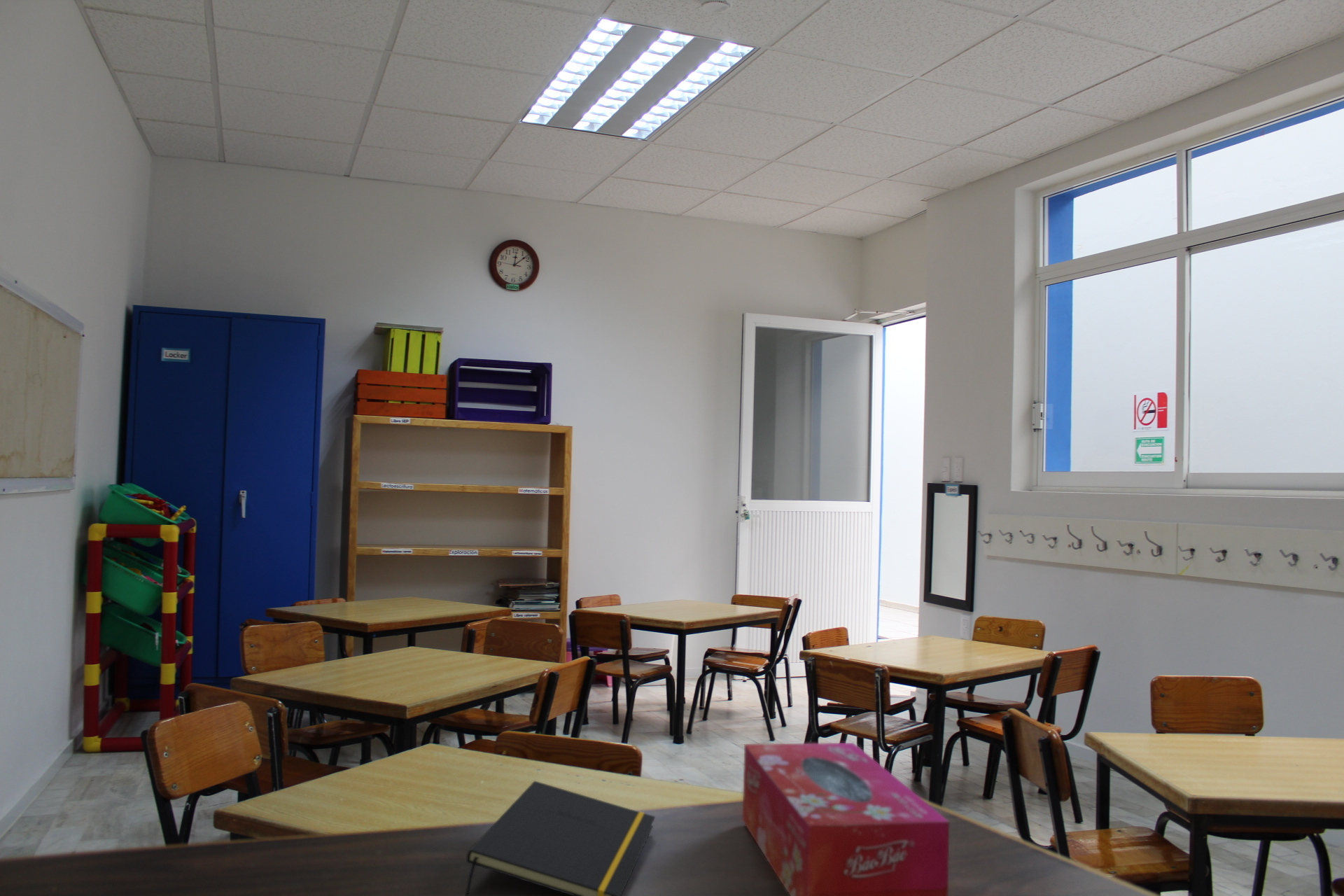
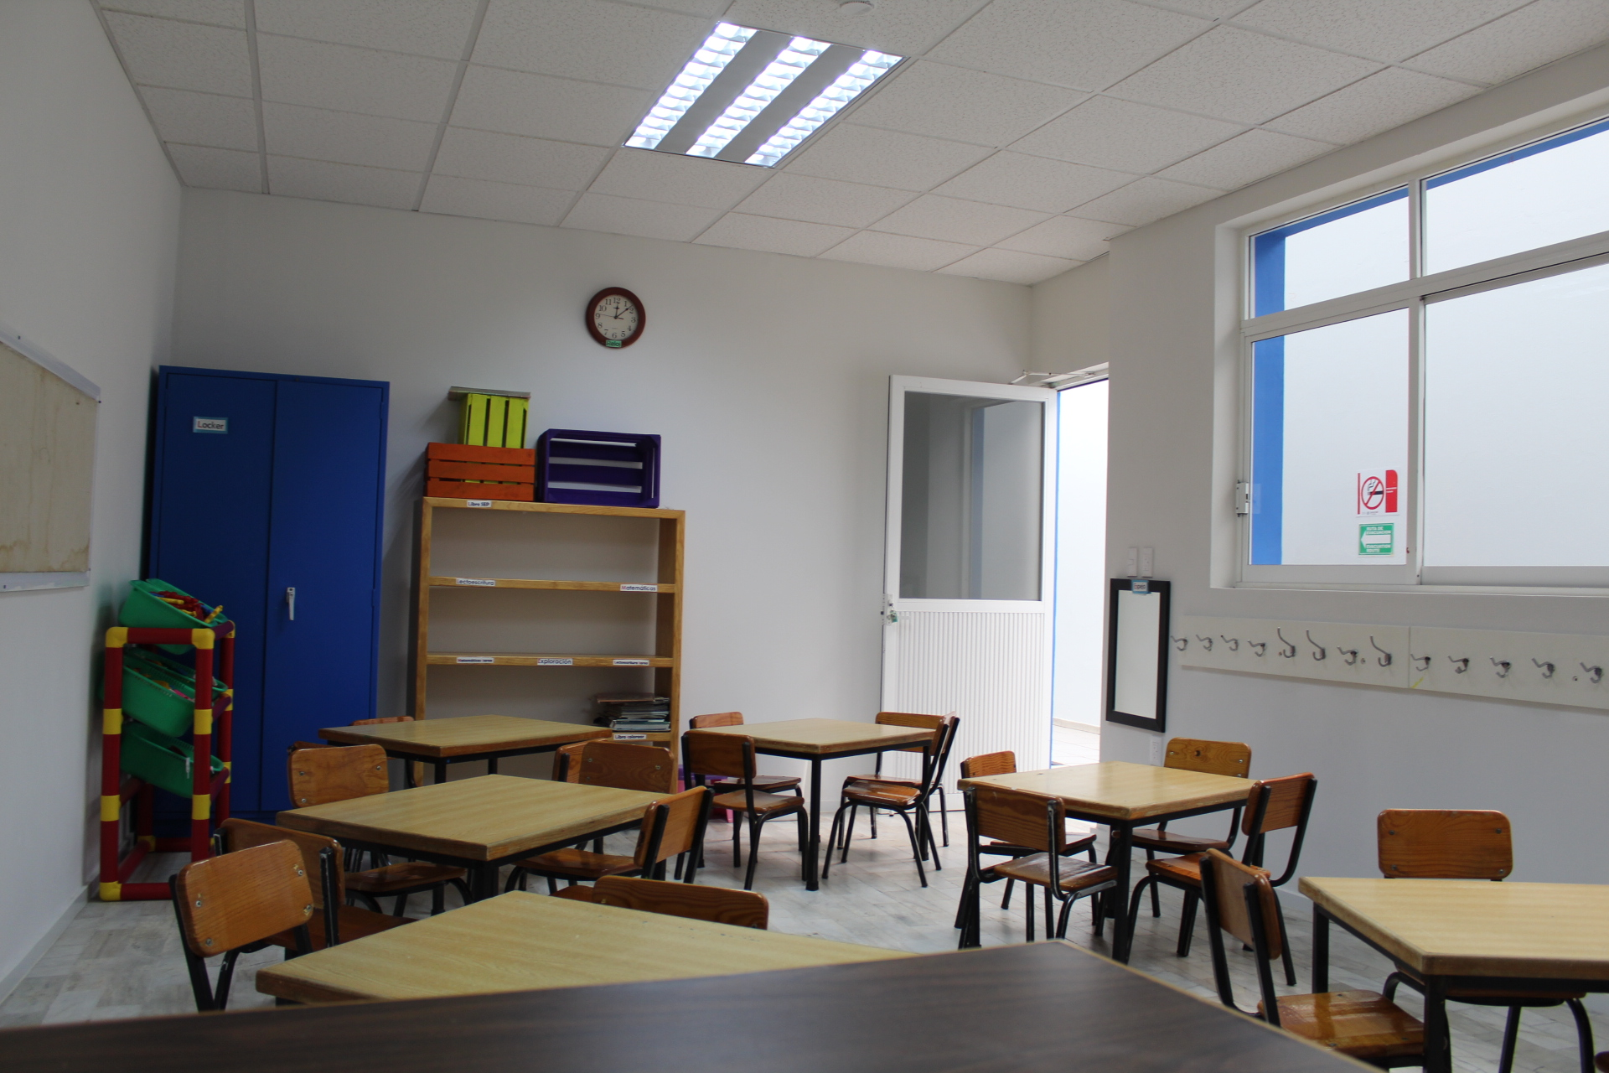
- tissue box [742,742,950,896]
- notepad [465,780,656,896]
